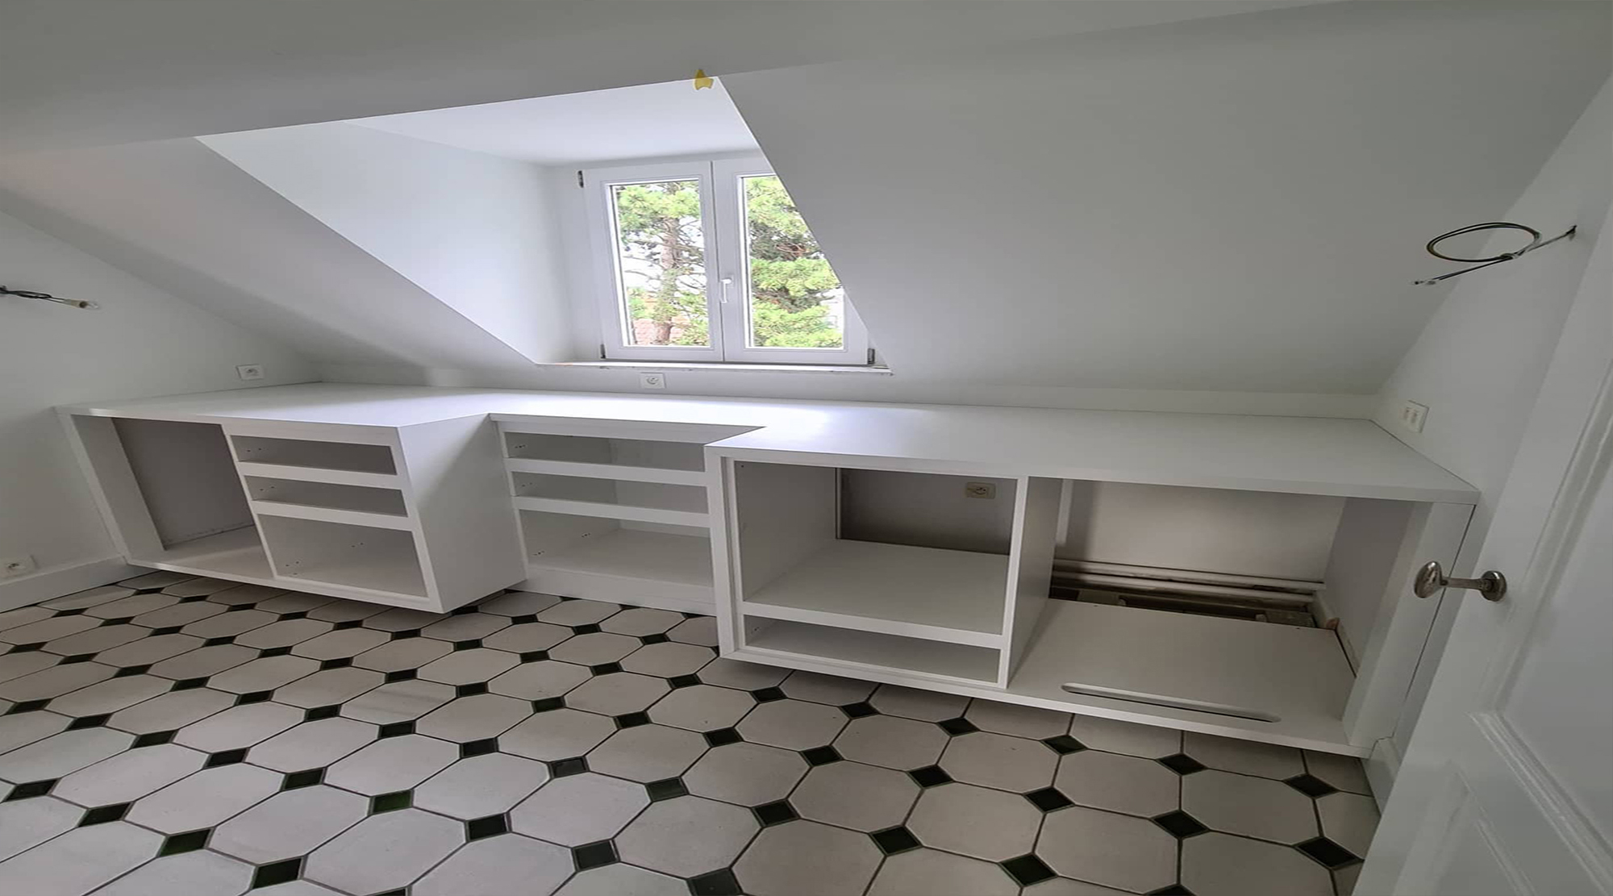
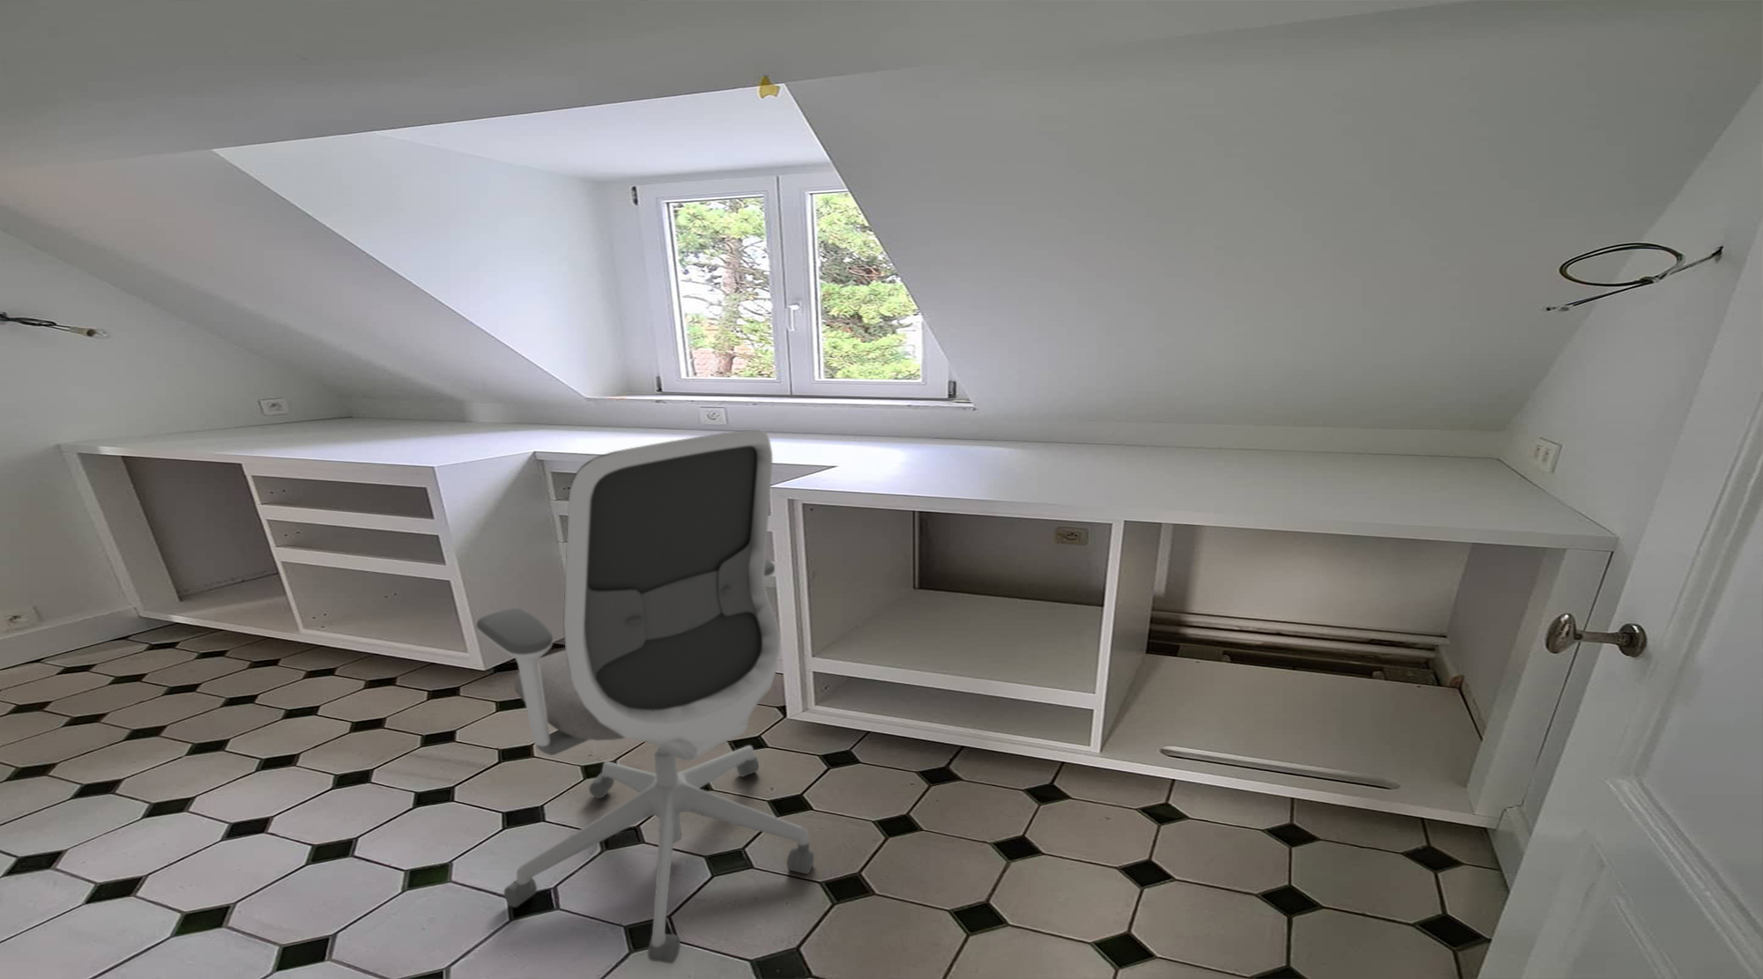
+ office chair [476,429,814,965]
